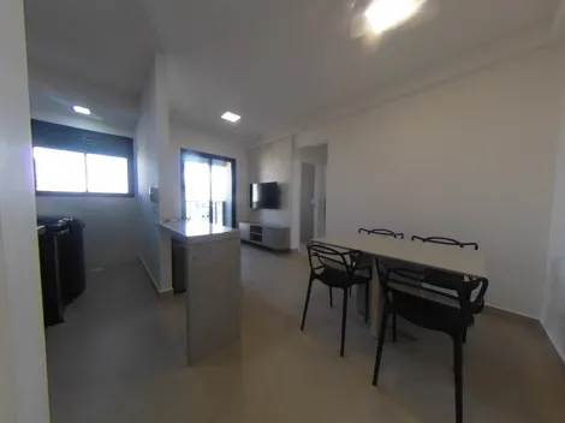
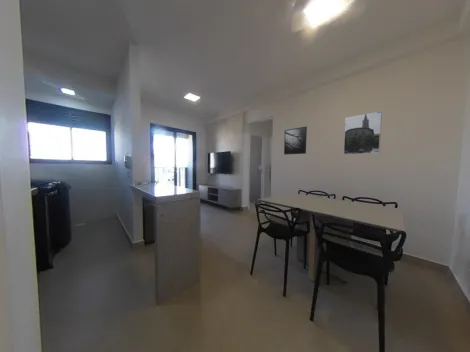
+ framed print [283,126,308,156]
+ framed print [343,110,383,155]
